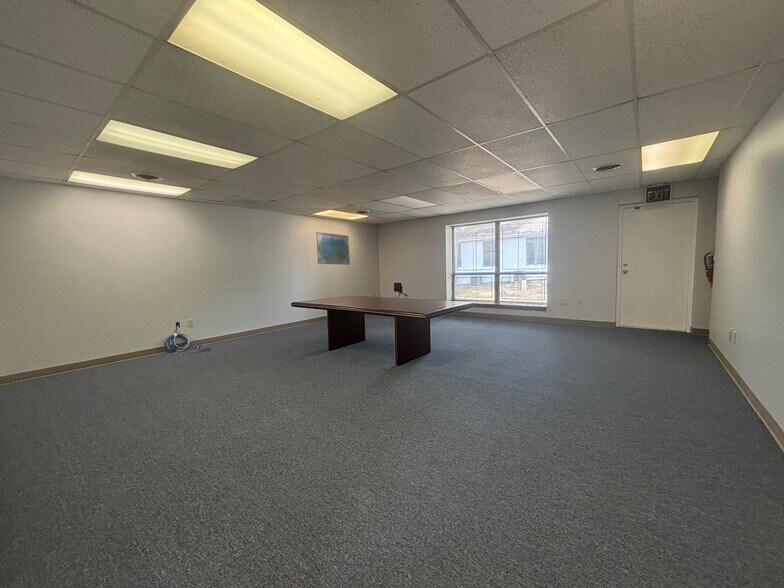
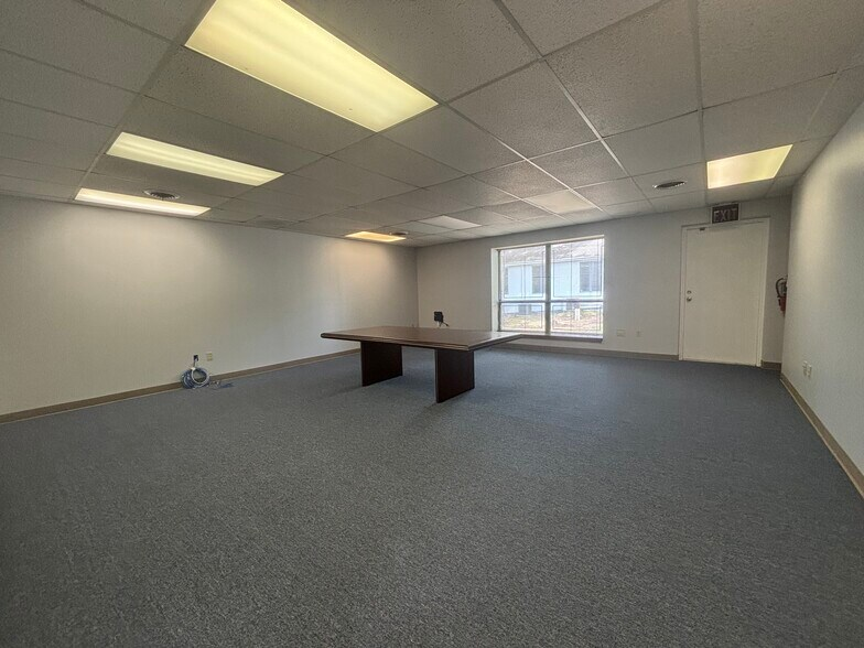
- world map [315,231,351,266]
